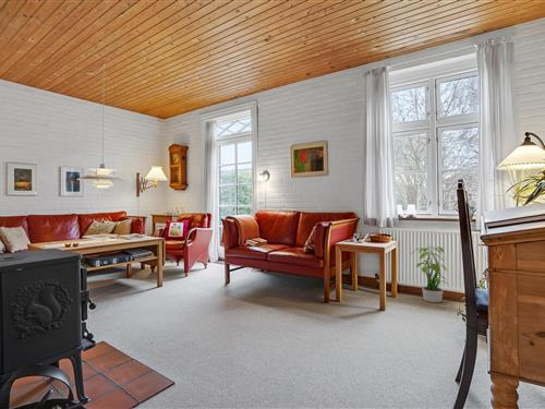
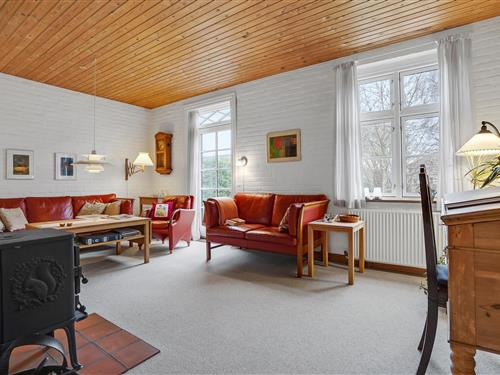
- potted plant [410,245,449,303]
